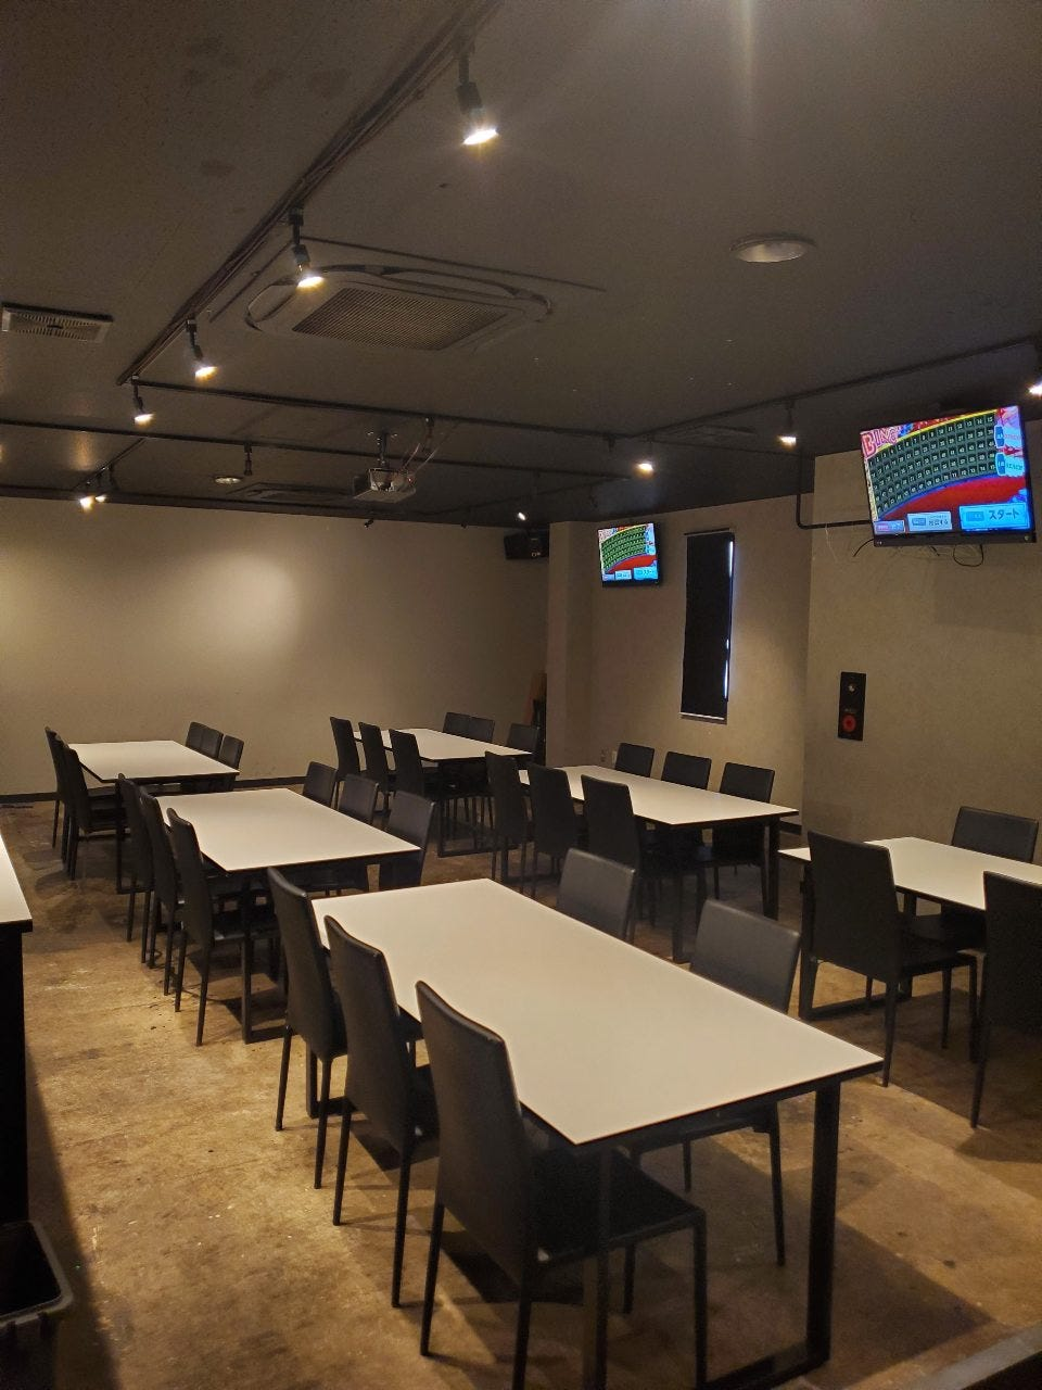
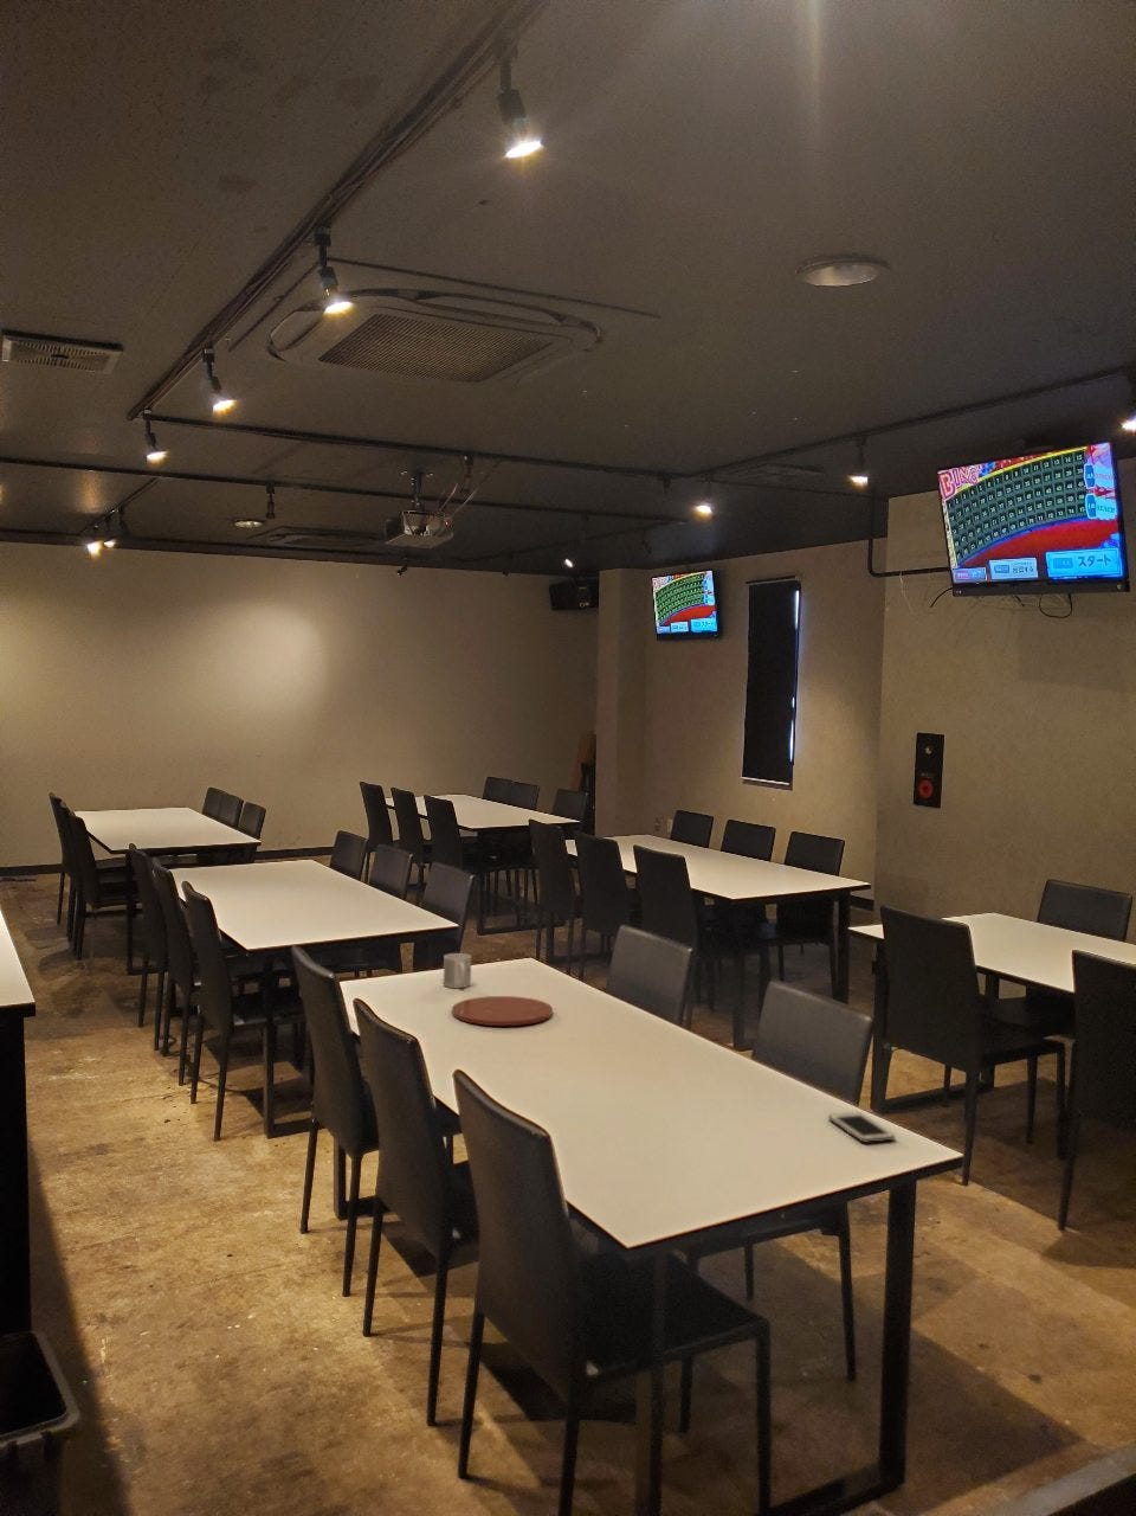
+ mug [443,953,473,988]
+ cell phone [827,1111,896,1144]
+ plate [451,994,554,1027]
